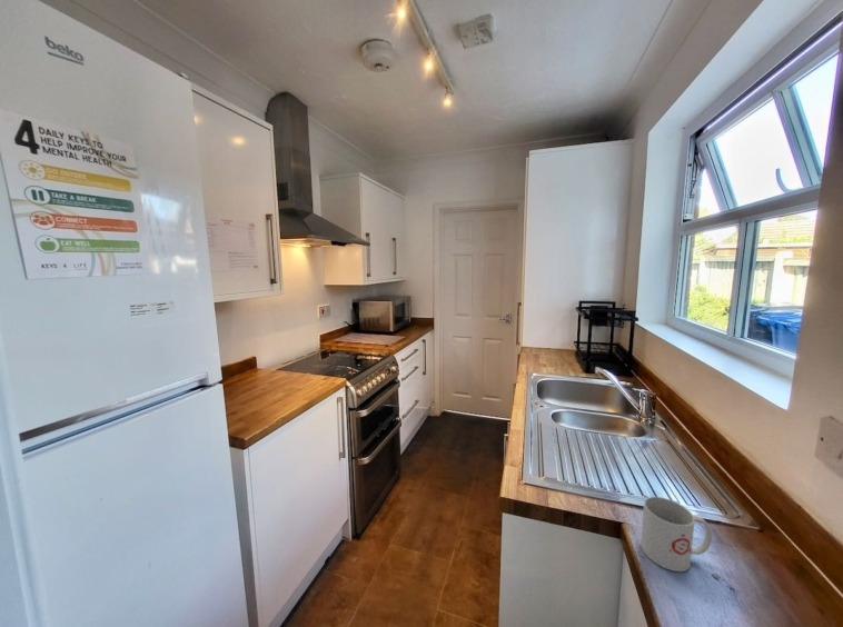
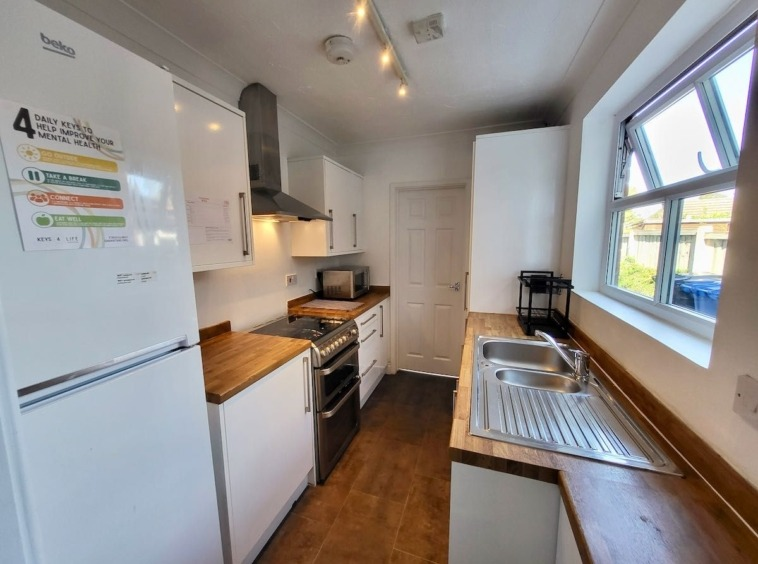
- mug [639,496,713,573]
